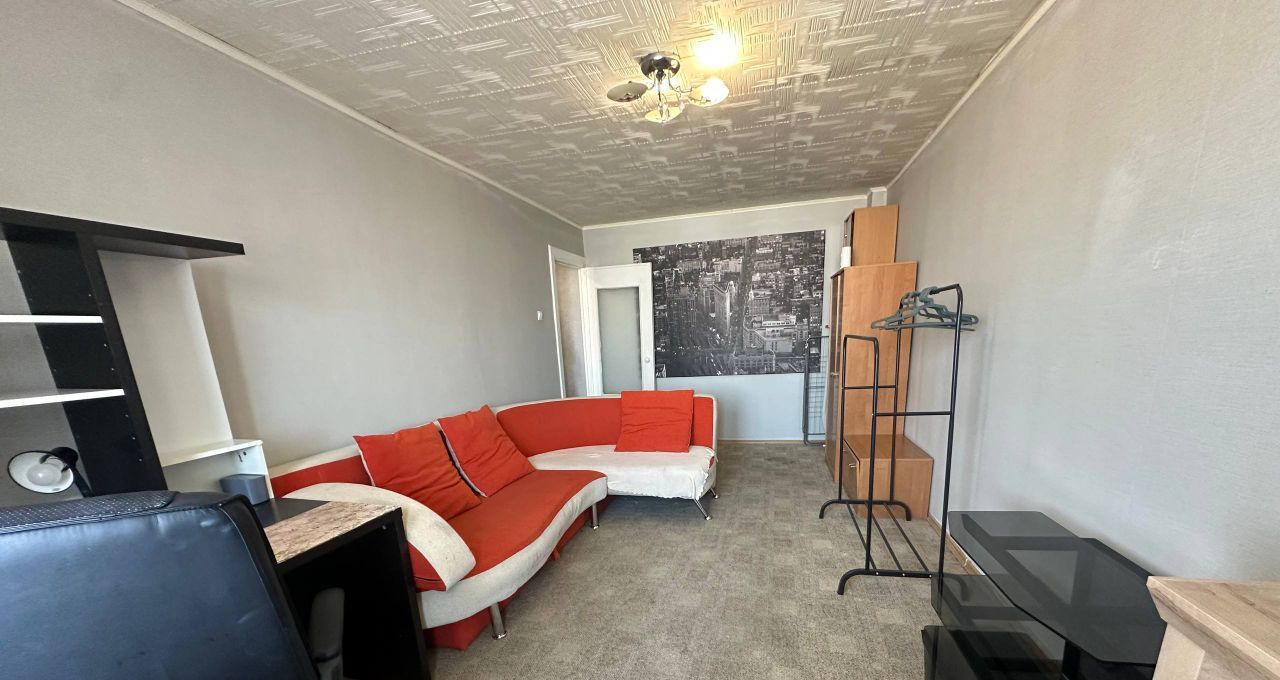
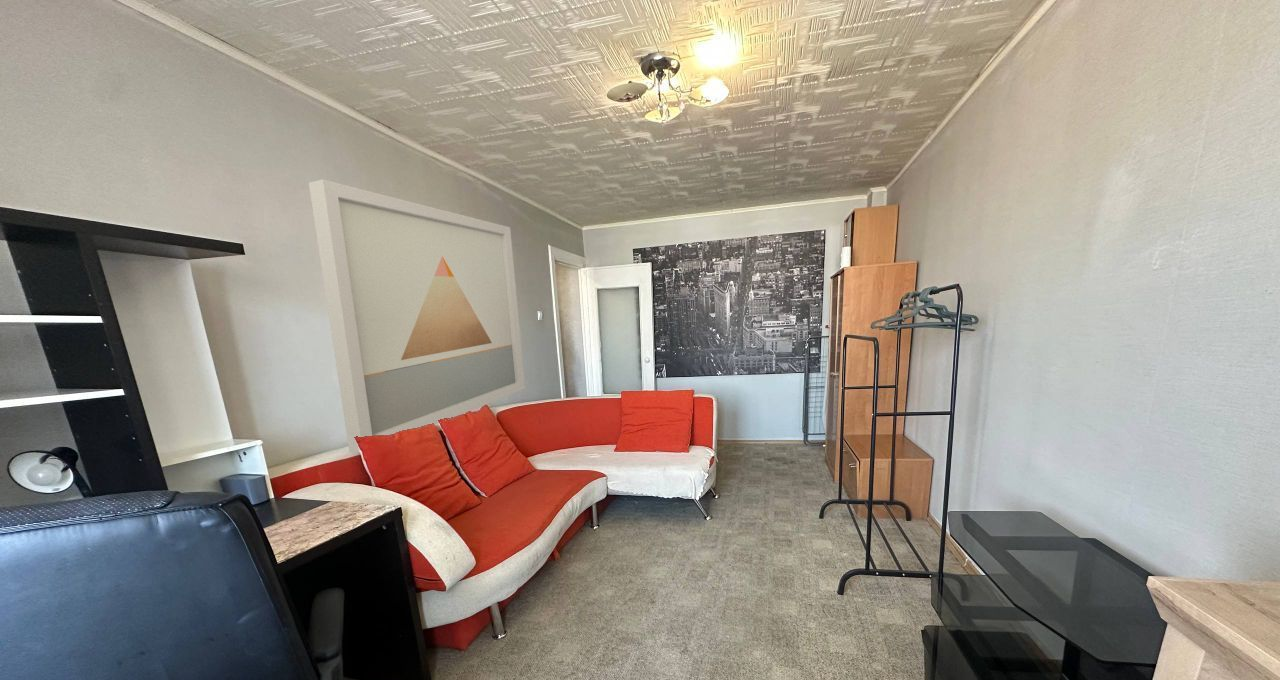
+ wall art [308,179,526,454]
